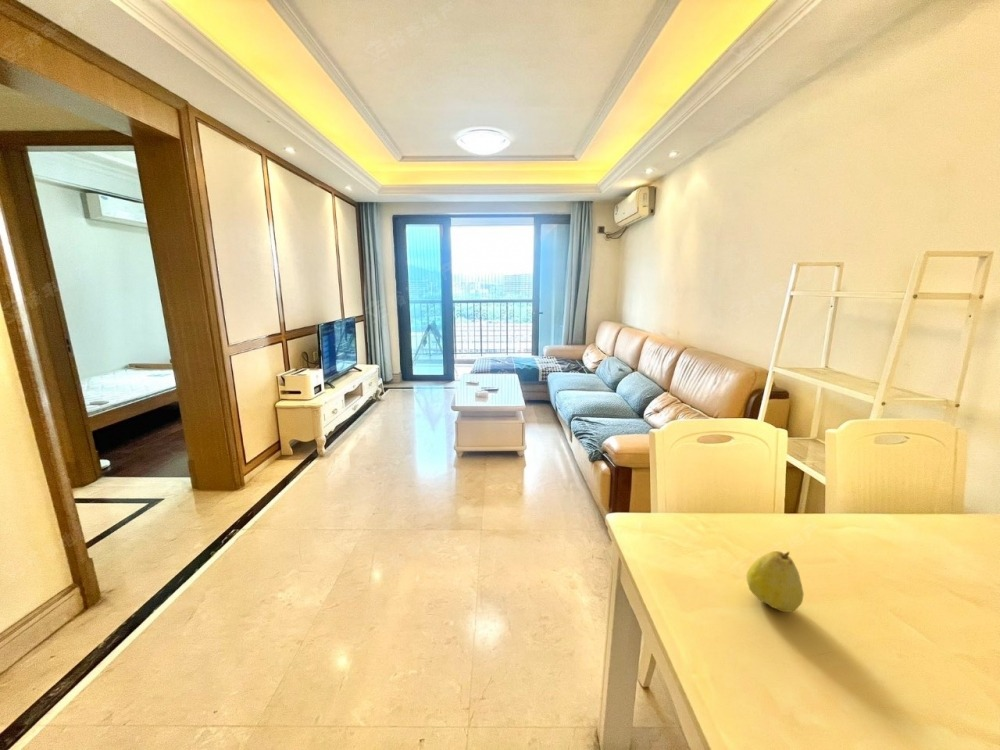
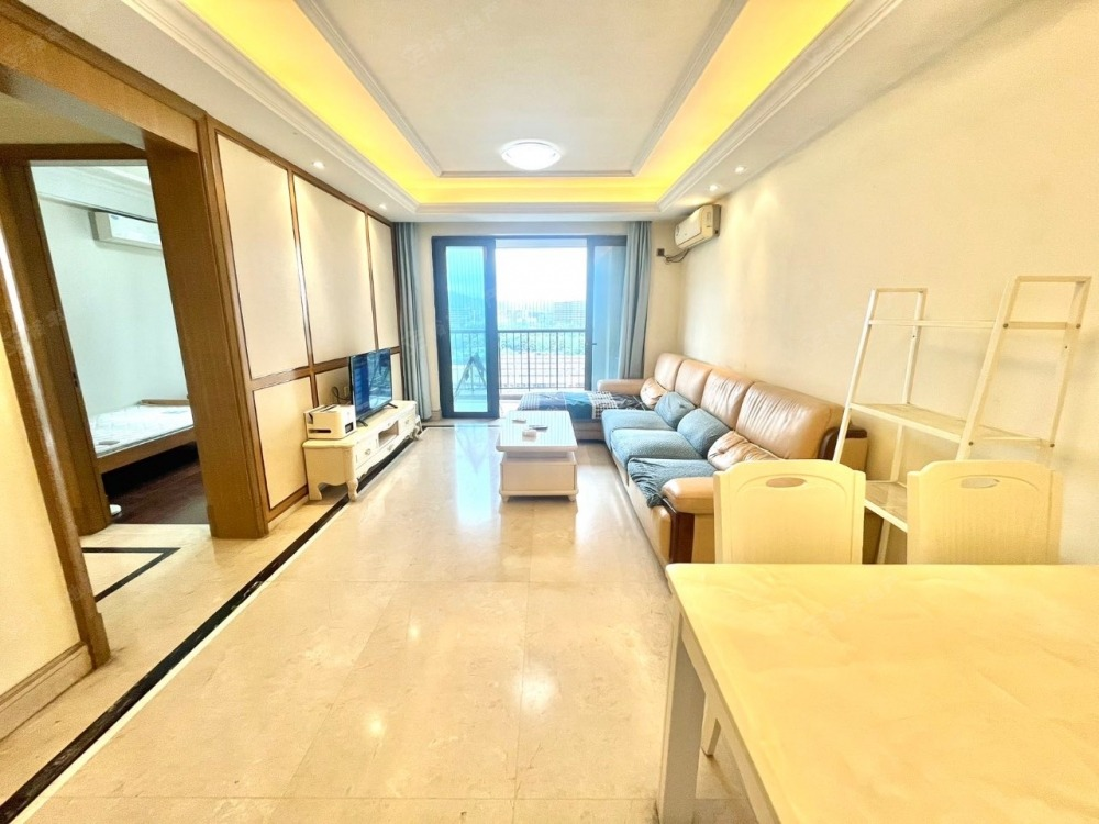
- fruit [746,550,805,613]
